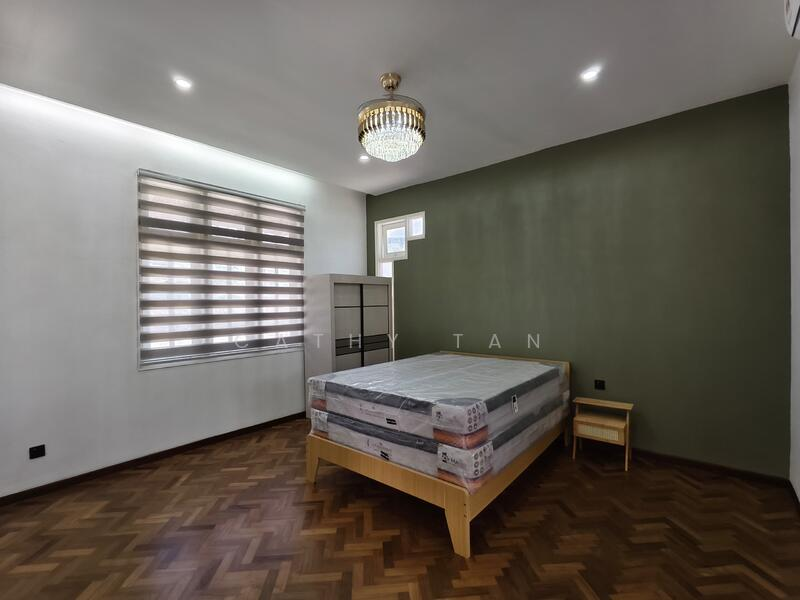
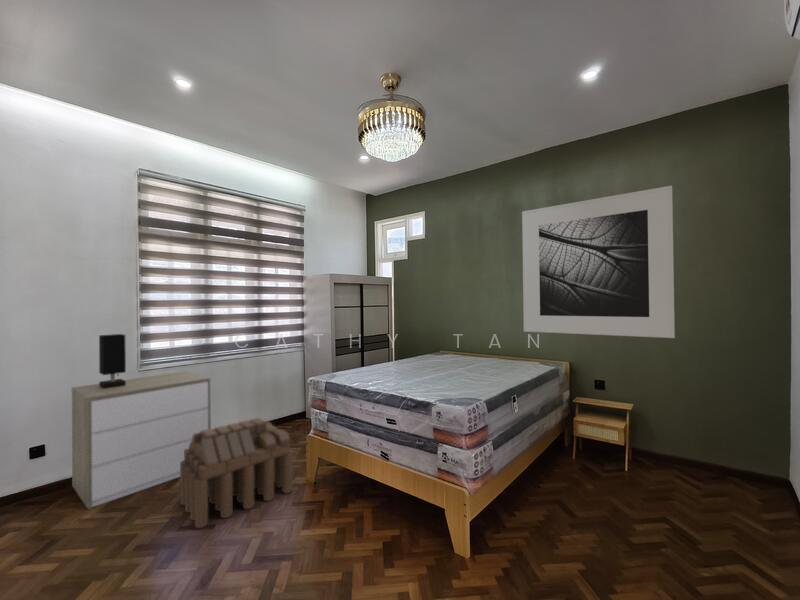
+ table lamp [98,333,127,389]
+ dresser [71,370,212,511]
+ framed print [521,185,676,339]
+ stool [179,417,294,529]
